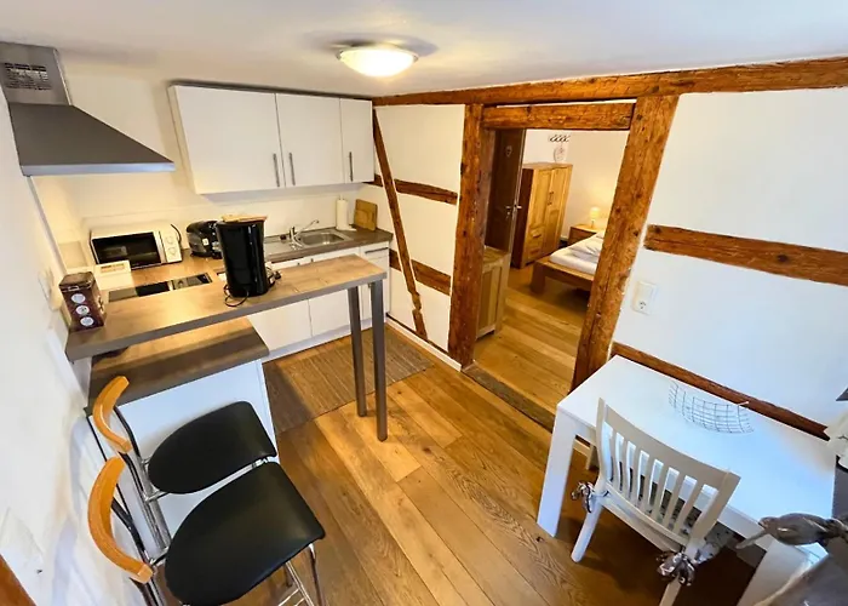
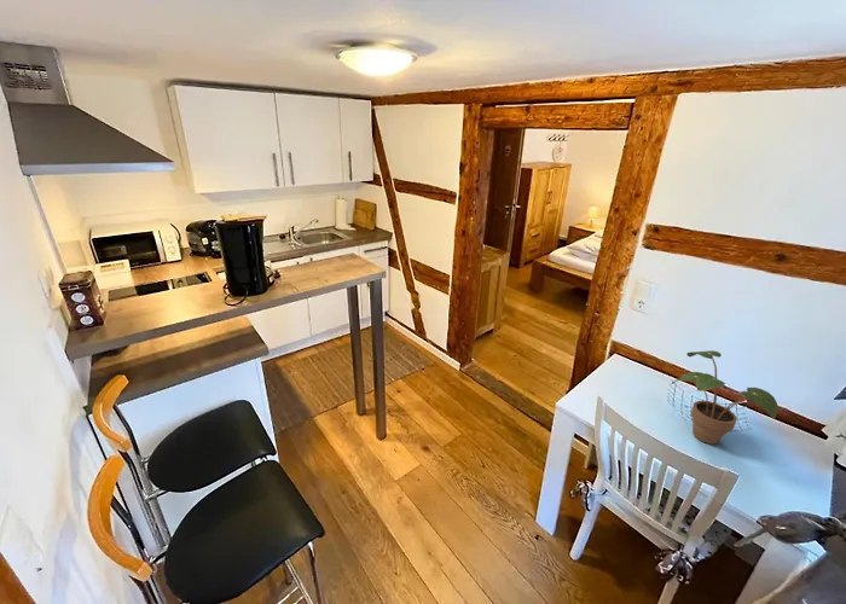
+ potted plant [671,349,780,446]
